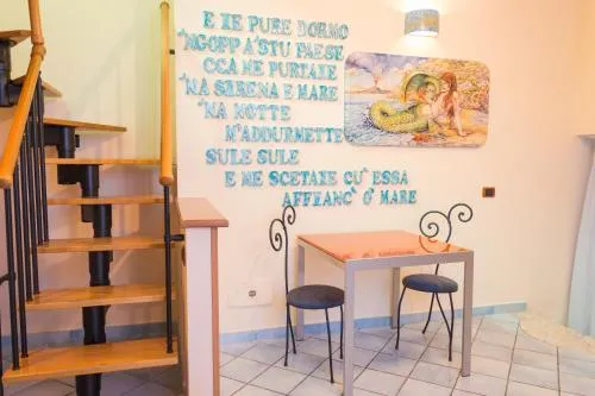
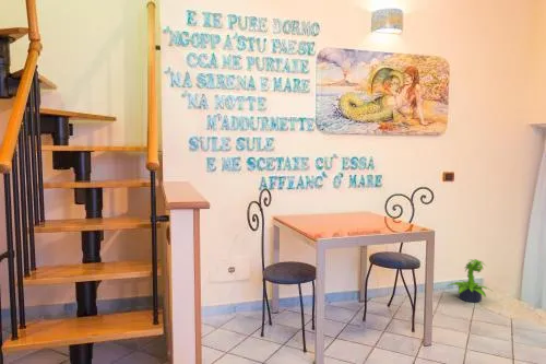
+ potted plant [446,258,495,303]
